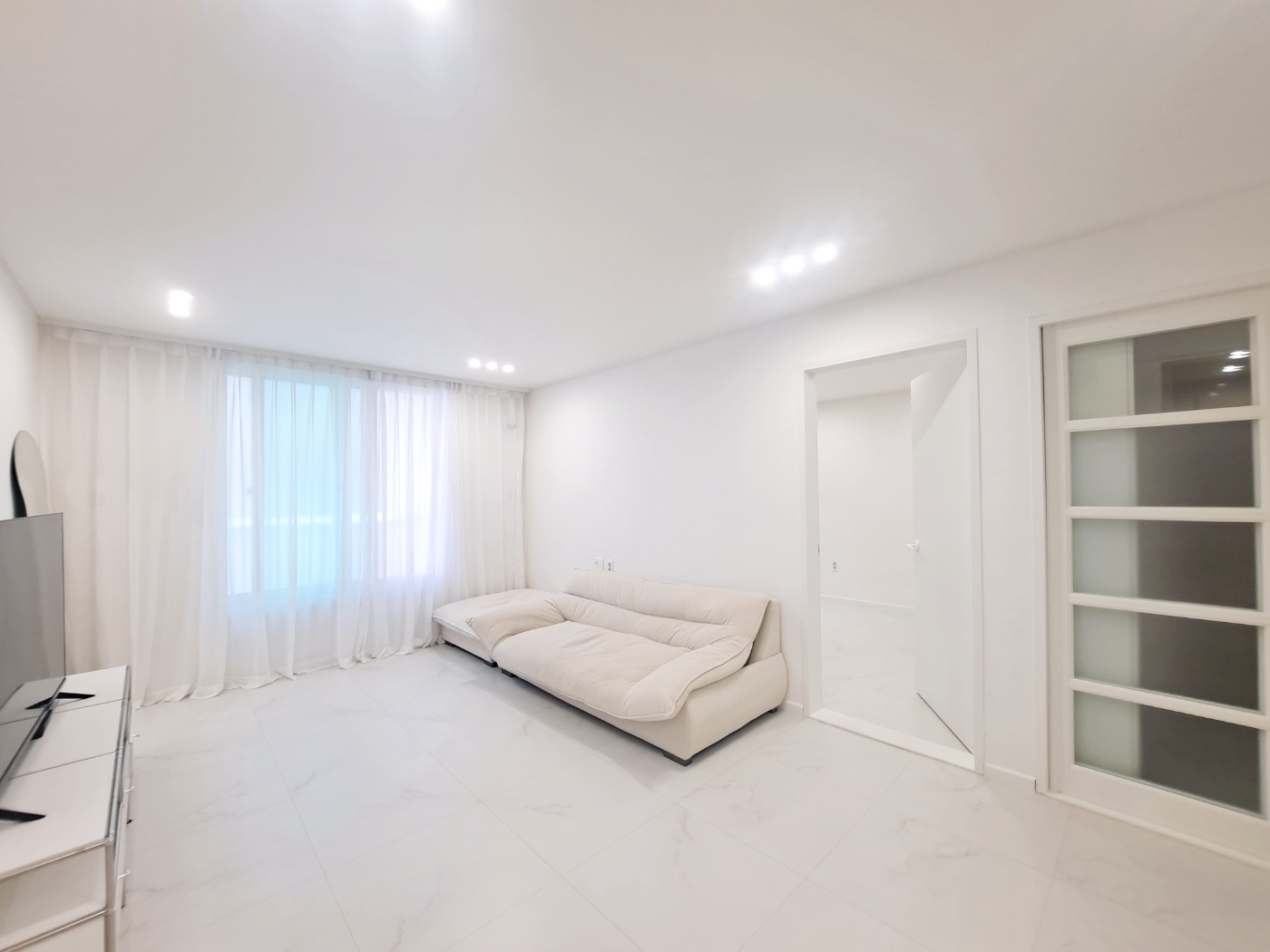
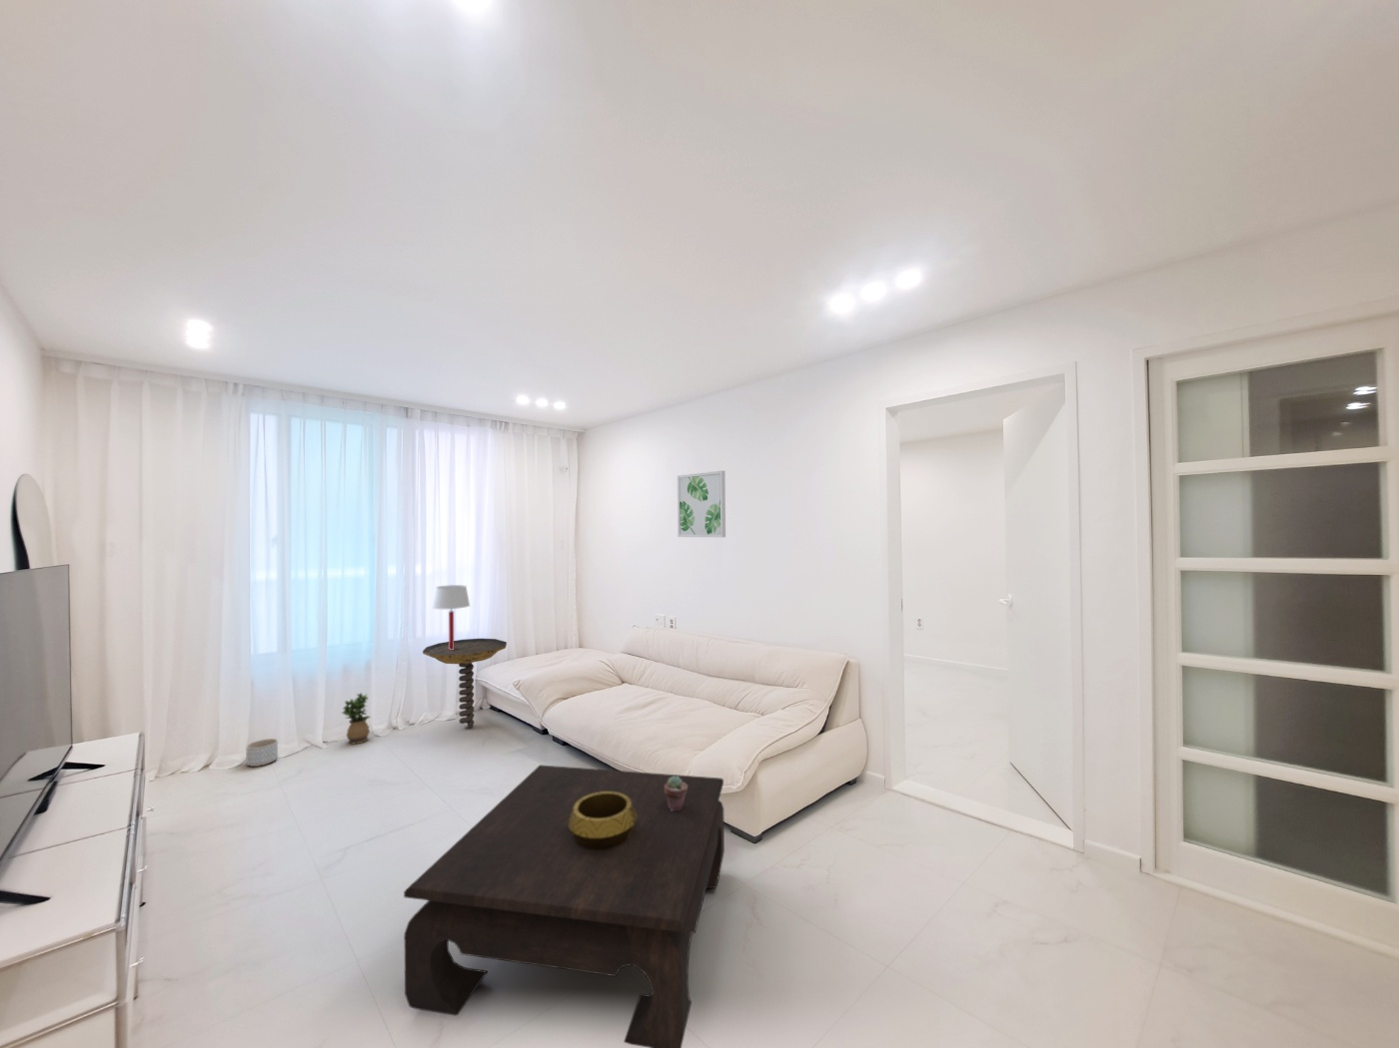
+ wall art [676,470,726,538]
+ planter [246,738,279,767]
+ potted plant [340,691,371,744]
+ side table [422,637,508,730]
+ potted succulent [664,775,687,810]
+ table lamp [431,583,470,649]
+ coffee table [403,764,726,1048]
+ decorative bowl [567,792,637,850]
